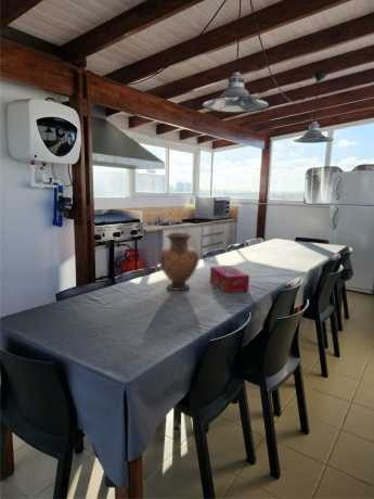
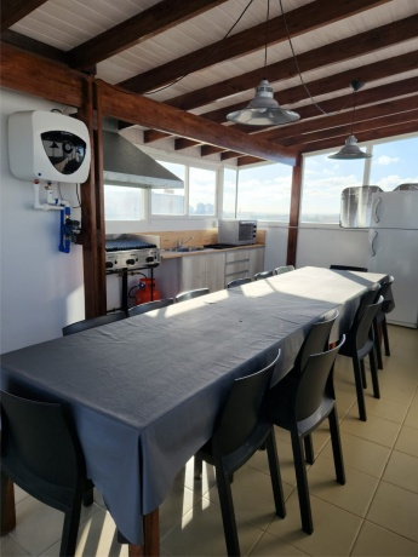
- tissue box [209,265,250,293]
- vase [157,232,201,292]
